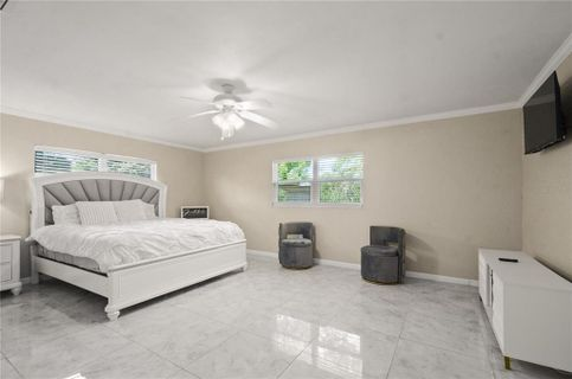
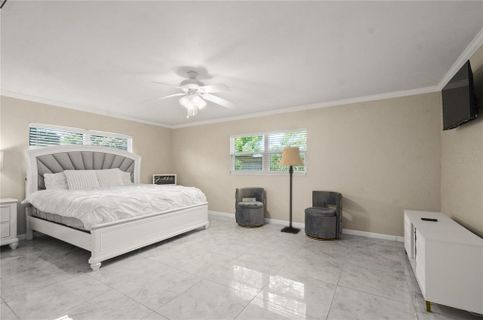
+ lamp [278,146,306,235]
